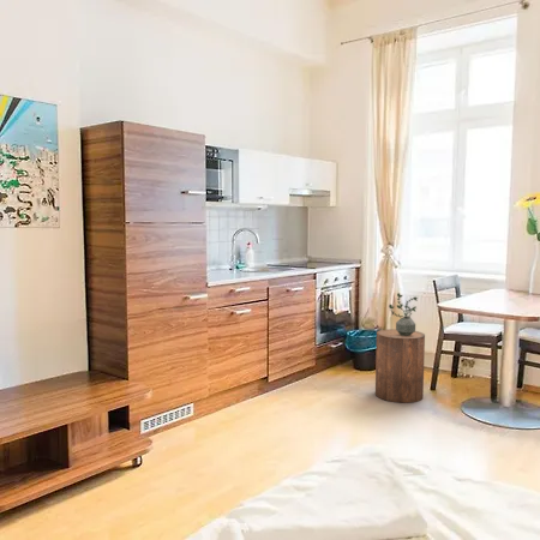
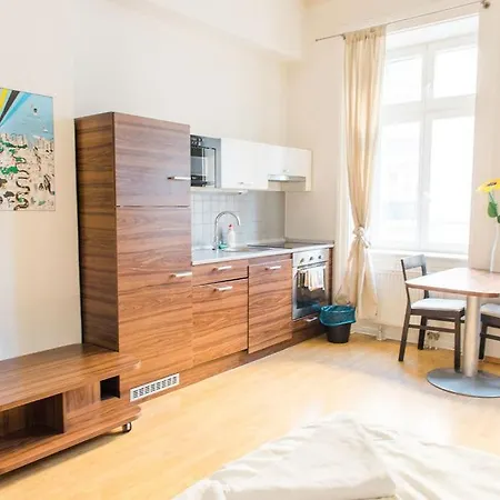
- potted plant [388,292,419,336]
- stool [374,328,426,404]
